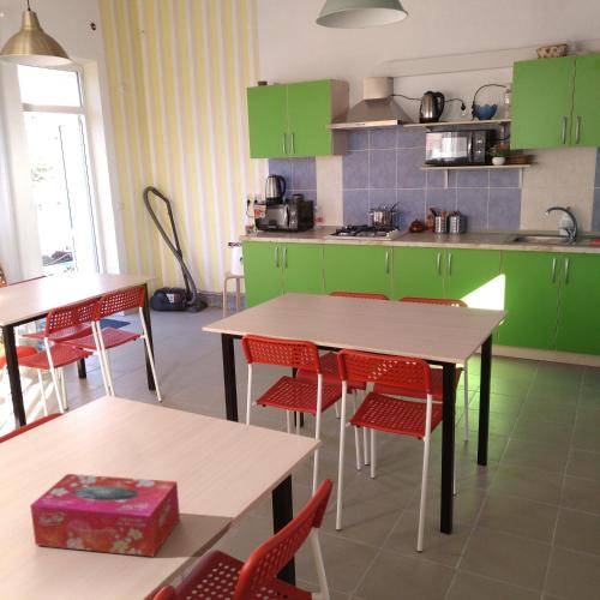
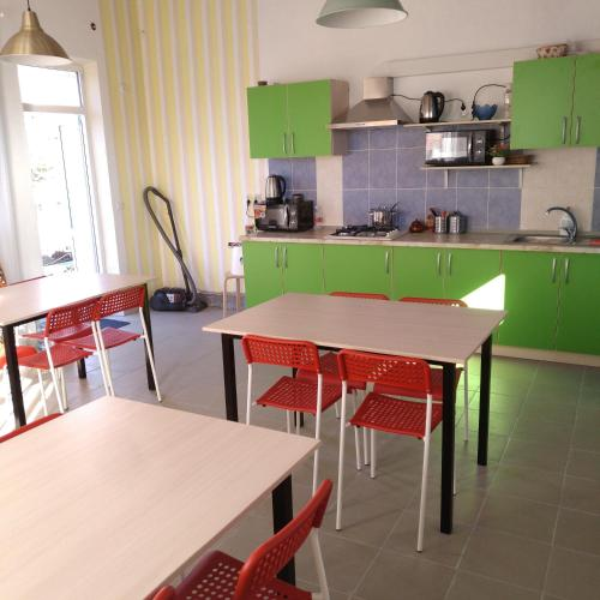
- tissue box [29,473,181,558]
